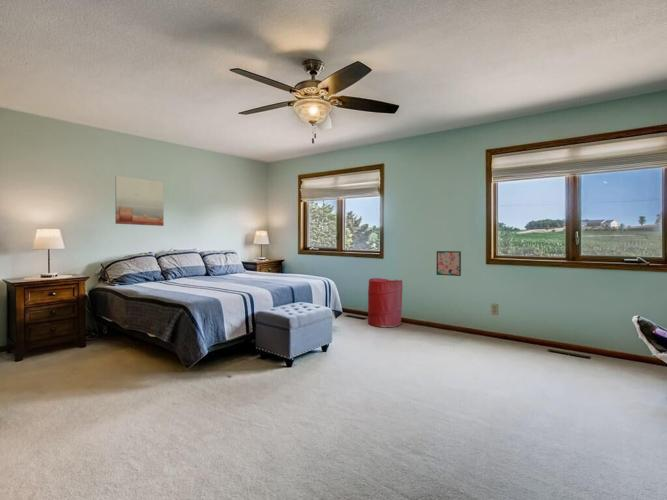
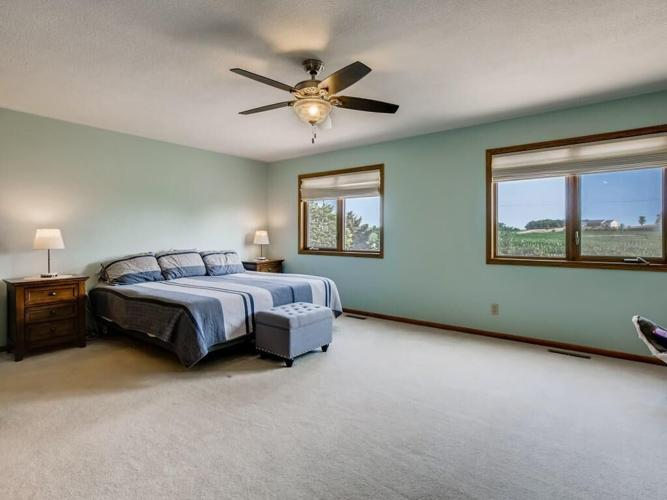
- wall art [114,175,165,227]
- wall art [436,250,462,277]
- laundry hamper [367,277,404,328]
